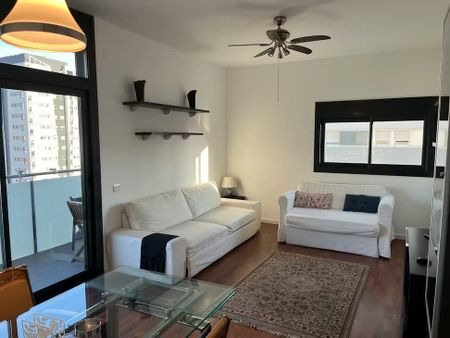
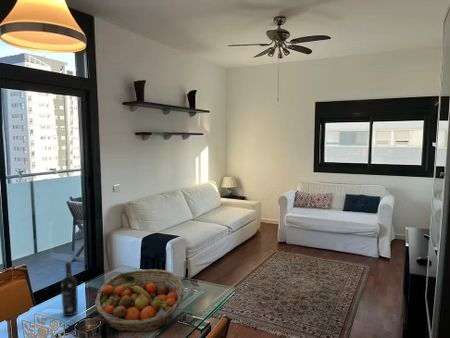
+ fruit basket [94,268,185,333]
+ wine bottle [60,261,79,317]
